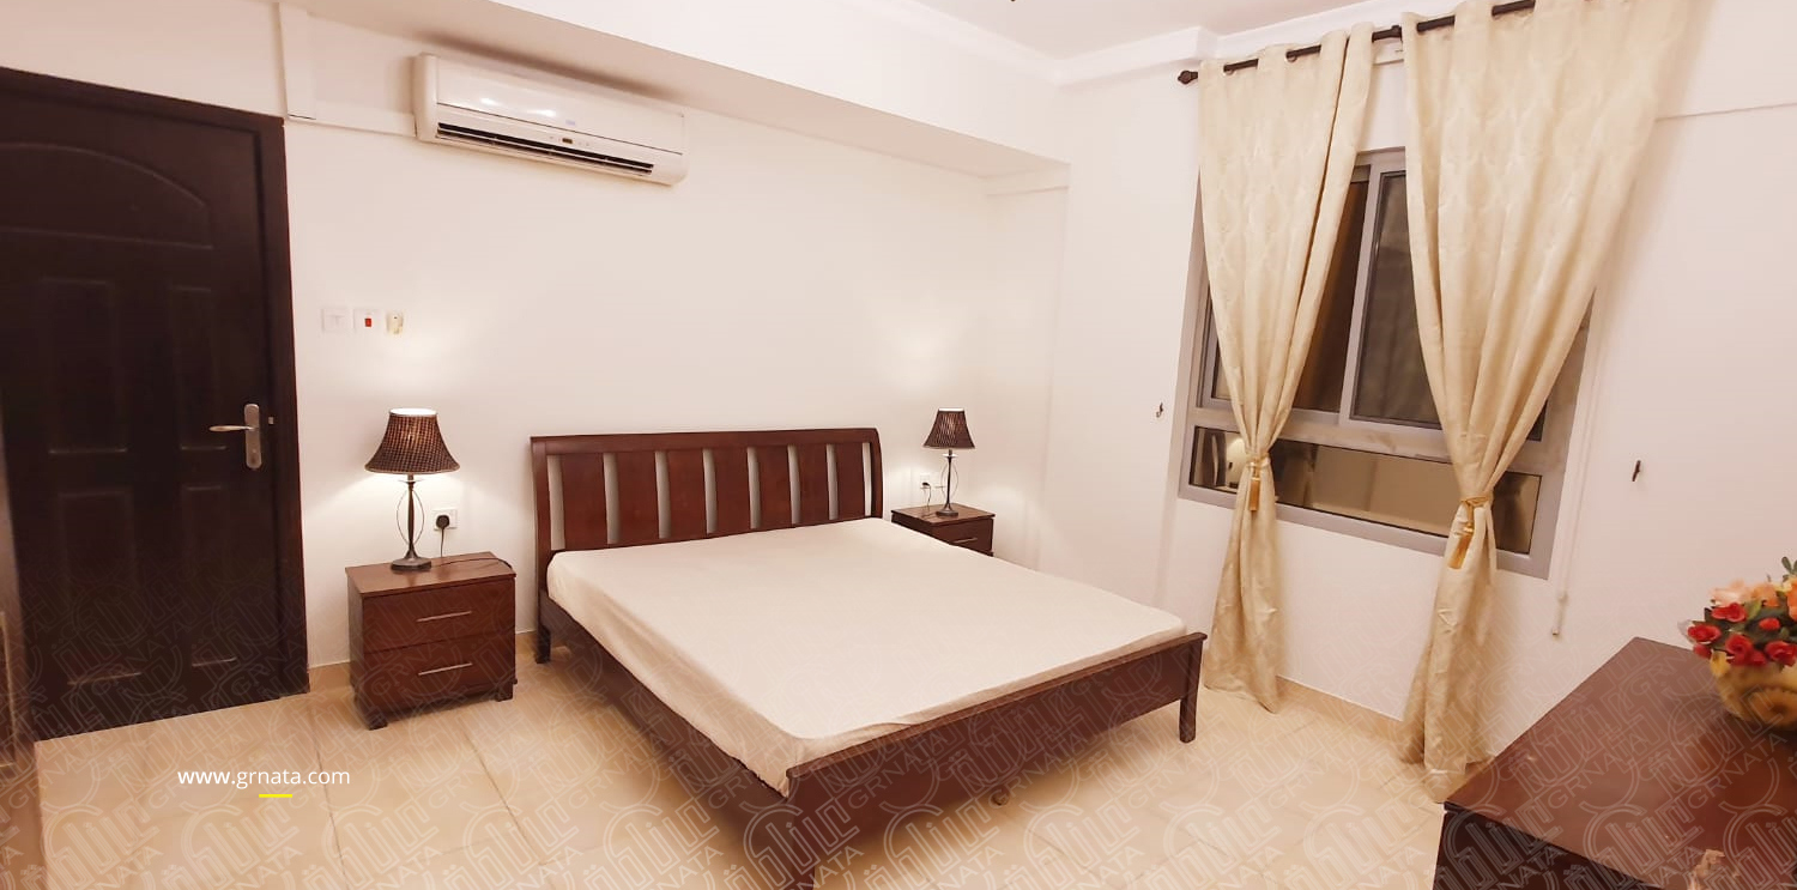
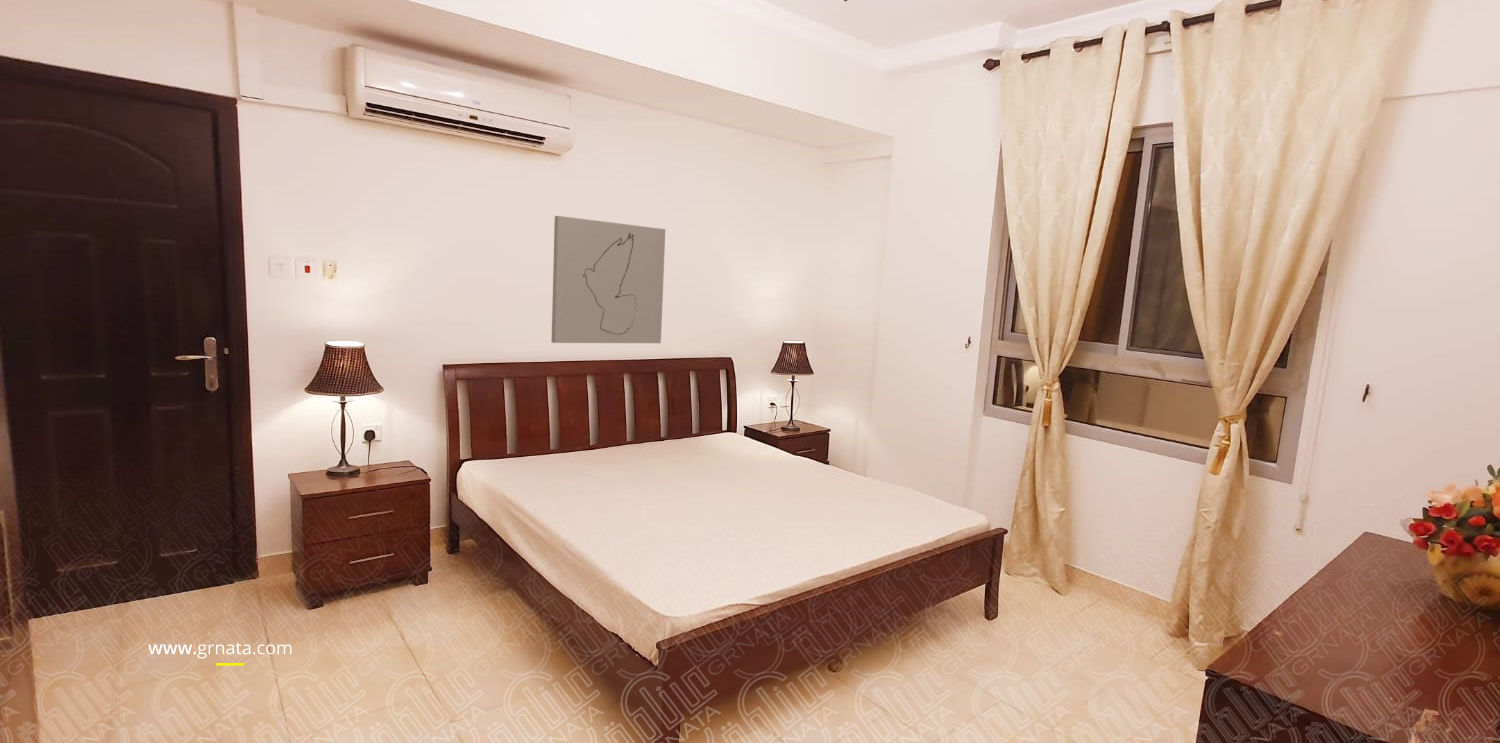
+ wall art [550,215,666,344]
